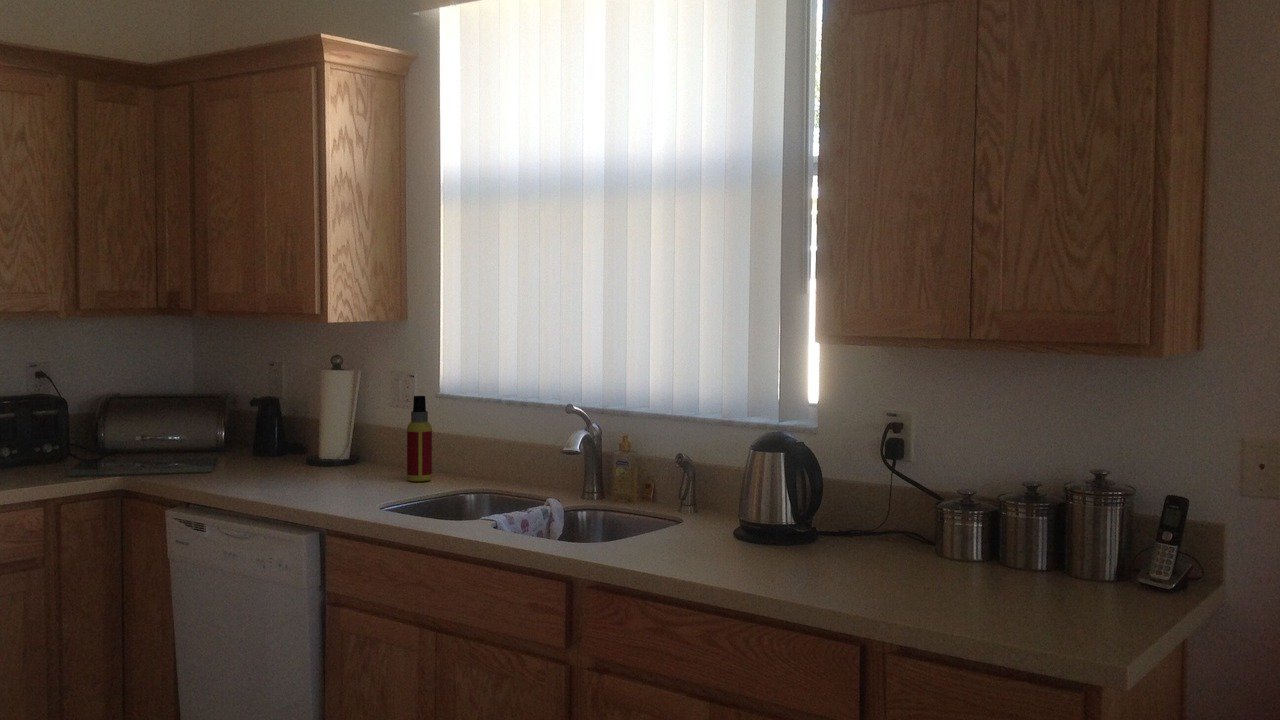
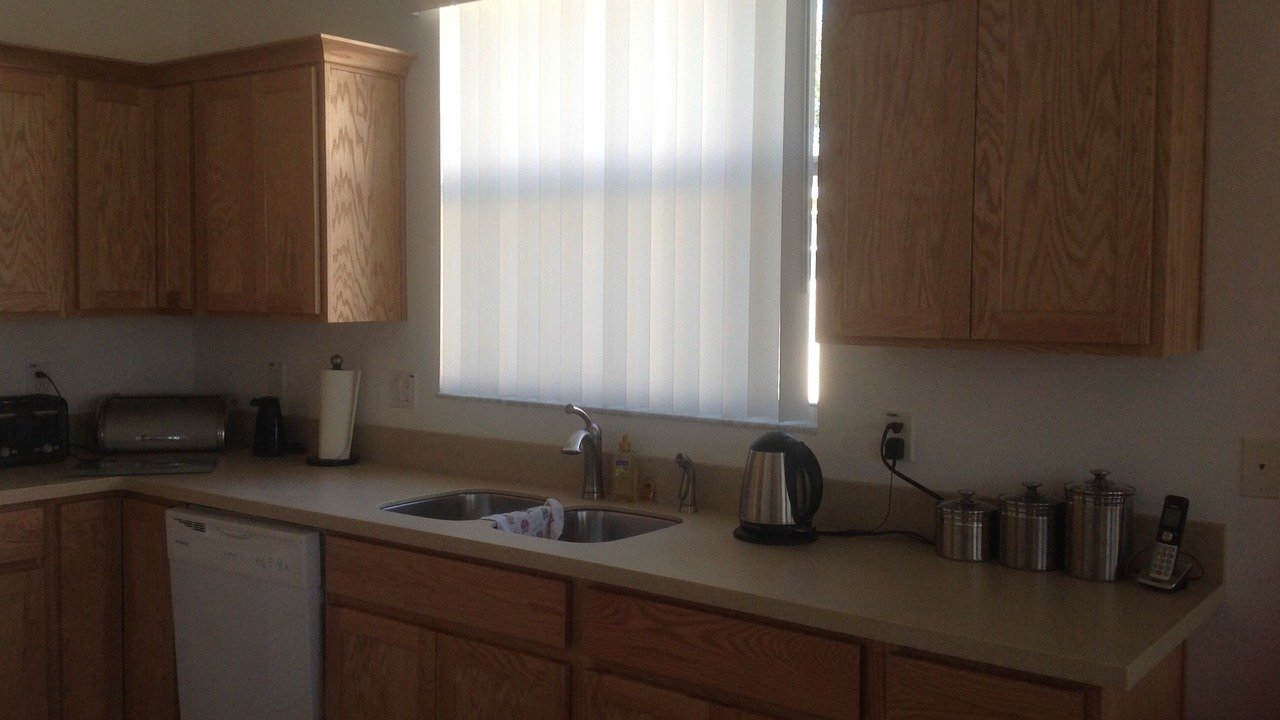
- spray bottle [406,395,433,482]
